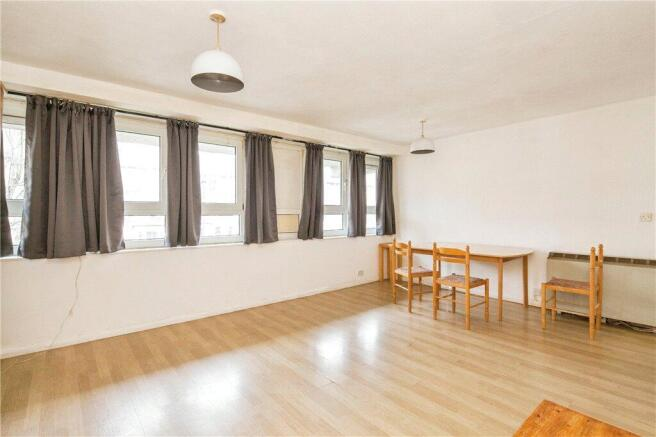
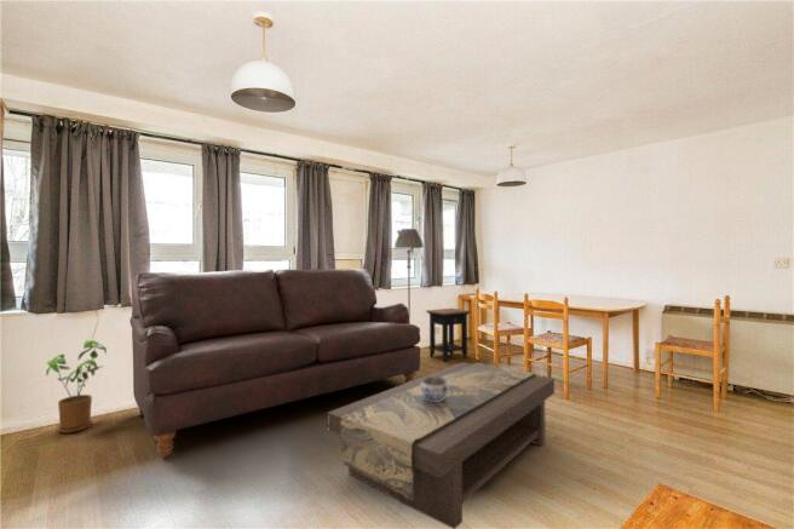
+ side table [425,307,472,363]
+ house plant [45,339,109,435]
+ jar [421,376,448,402]
+ floor lamp [393,228,425,361]
+ coffee table [326,361,556,529]
+ sofa [128,268,421,458]
